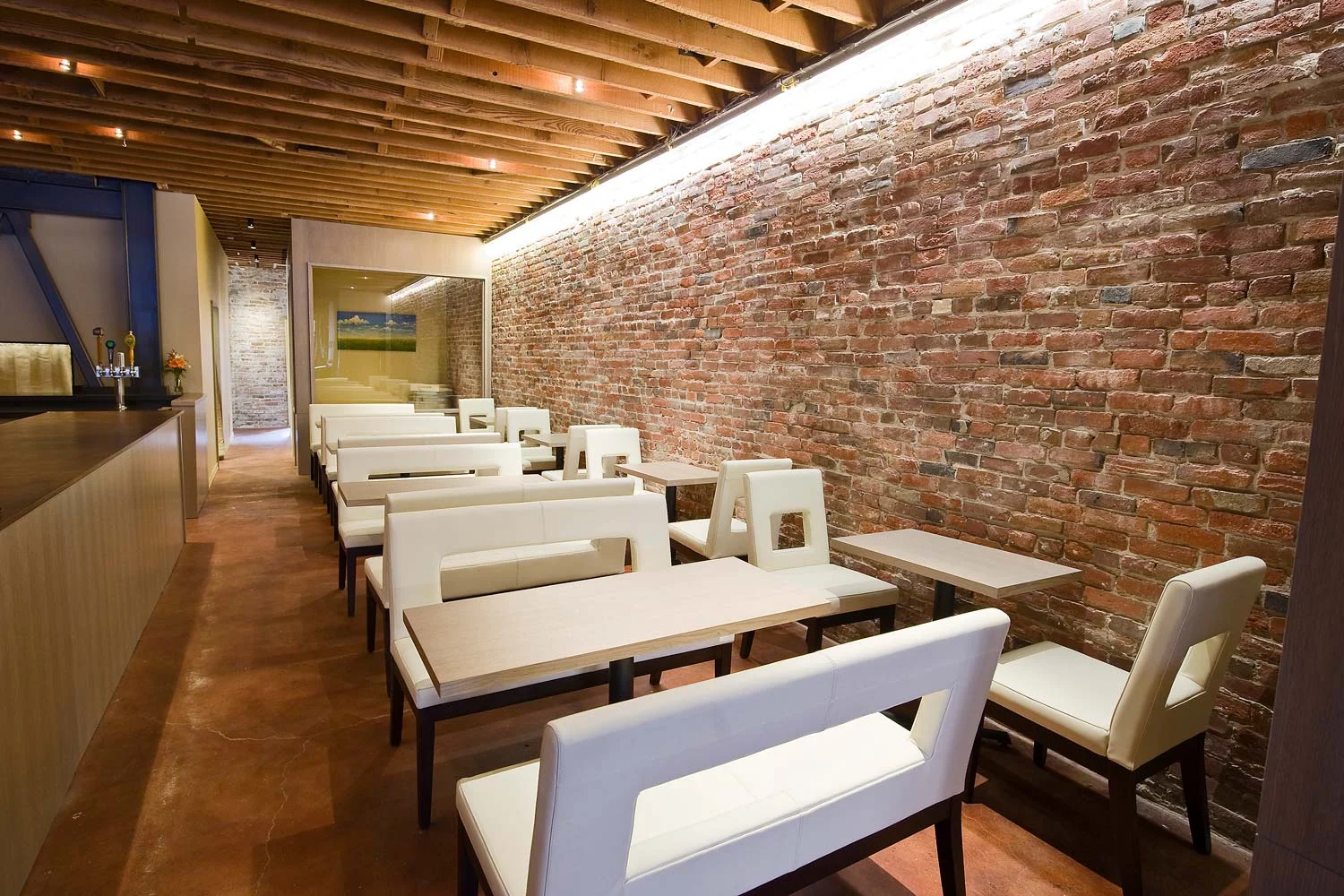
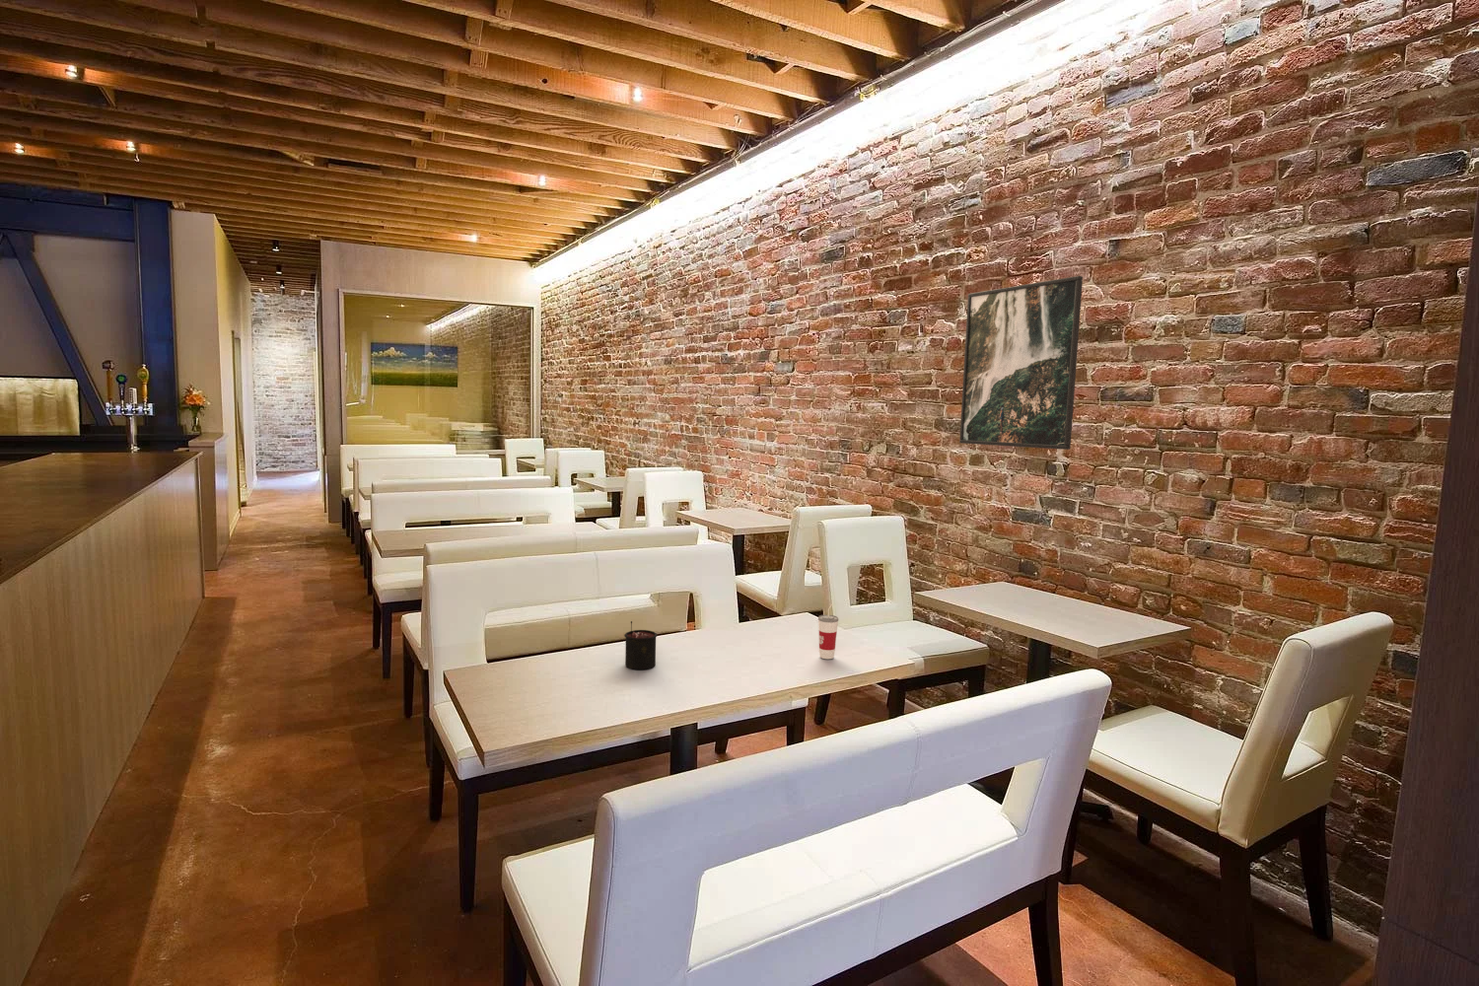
+ candle [623,621,659,670]
+ cup [818,602,839,659]
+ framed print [958,275,1084,450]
